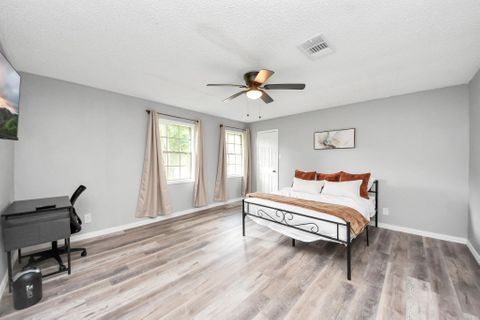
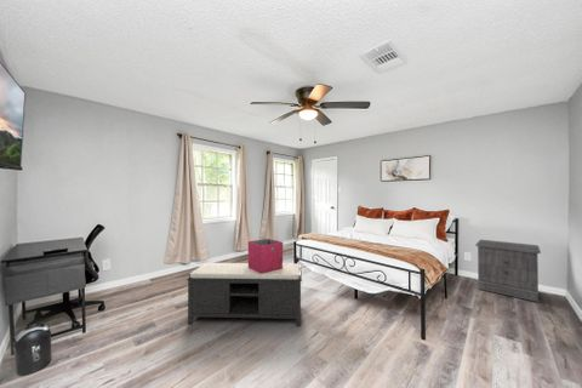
+ nightstand [474,239,542,303]
+ storage bin [247,238,284,274]
+ bench [186,262,303,327]
